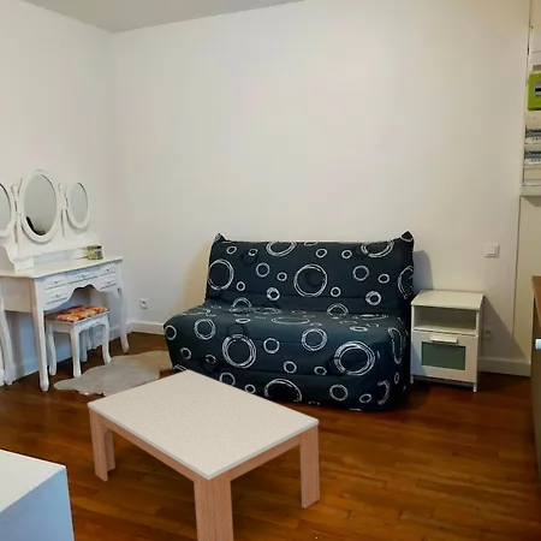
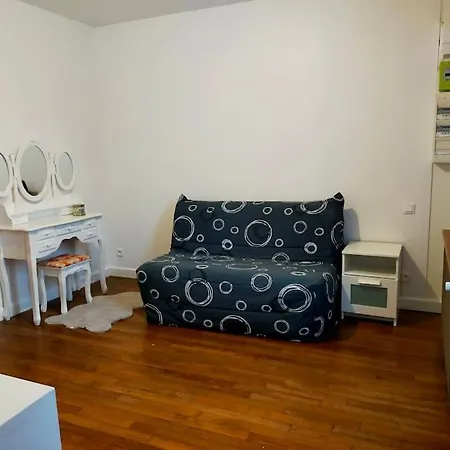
- coffee table [87,369,321,541]
